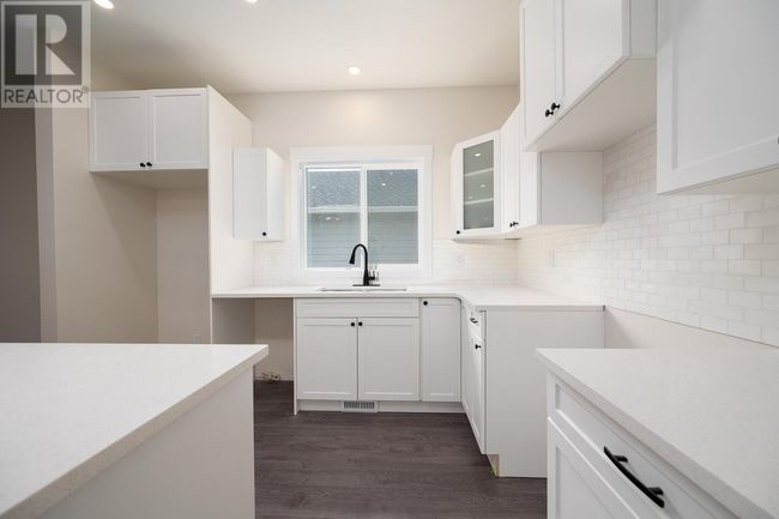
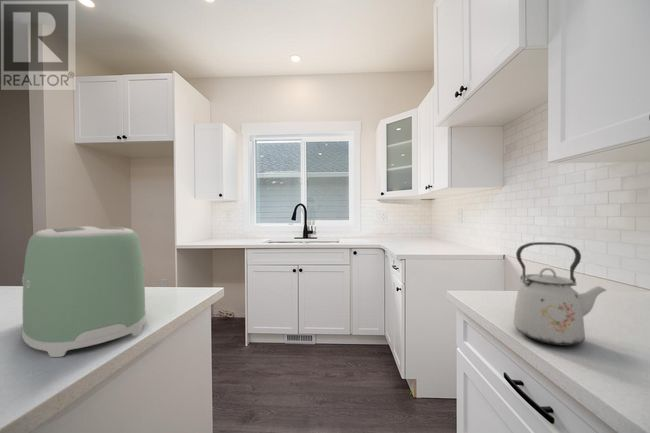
+ kettle [512,241,607,347]
+ toaster [21,225,147,358]
